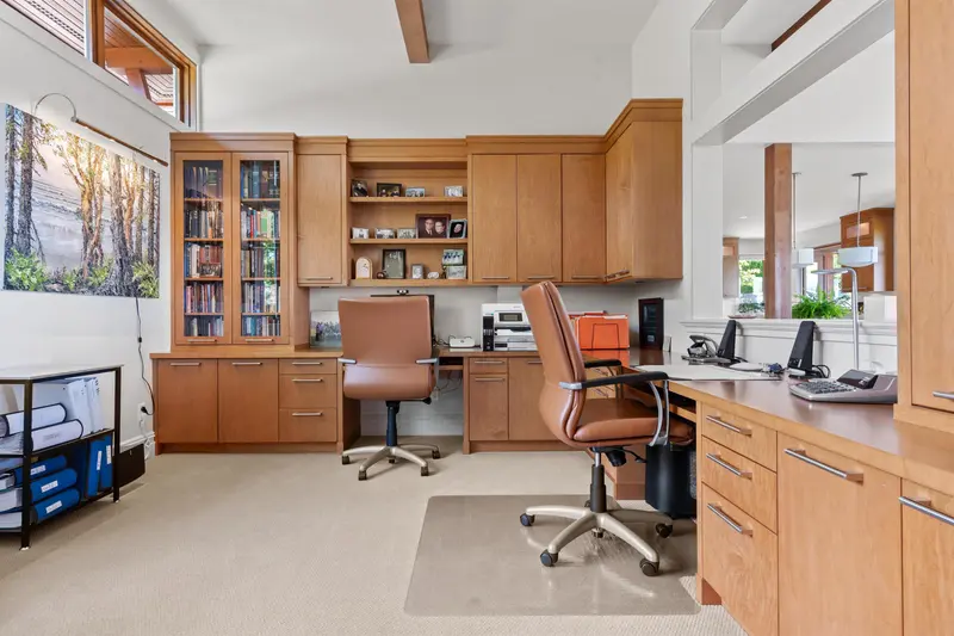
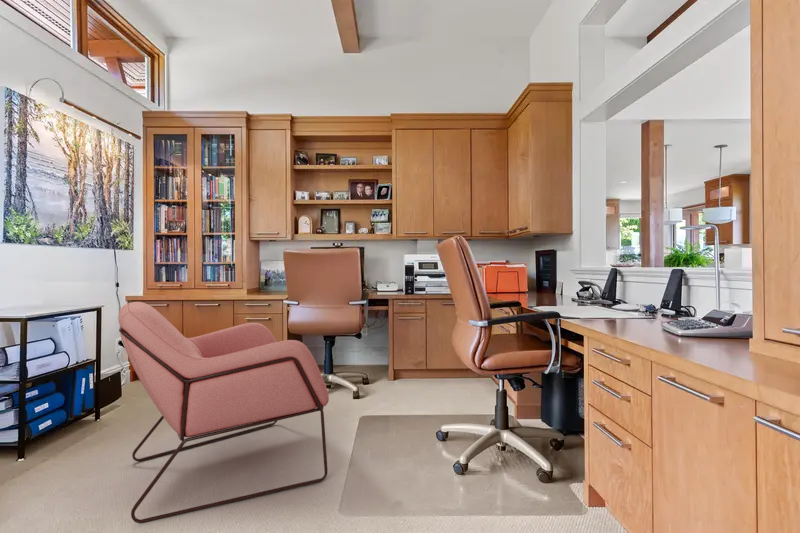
+ armchair [117,301,330,524]
